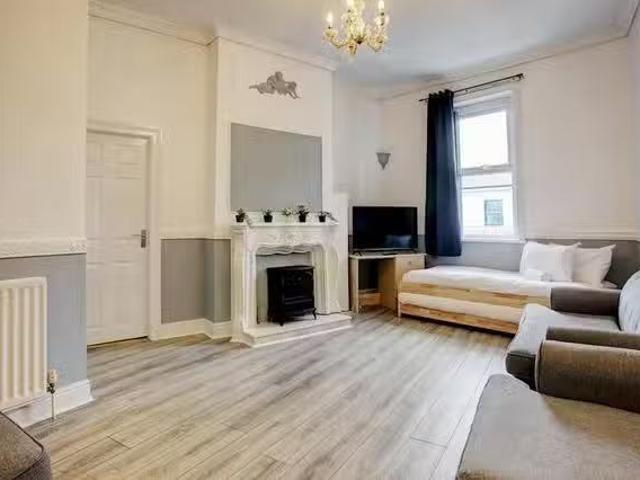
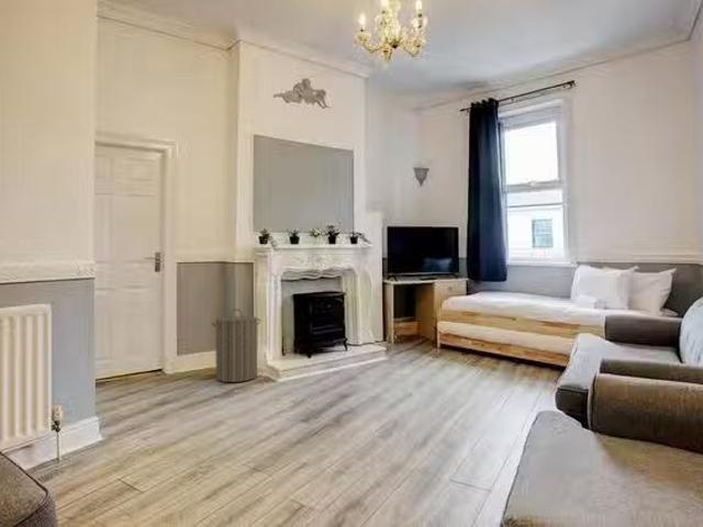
+ laundry hamper [210,307,261,383]
